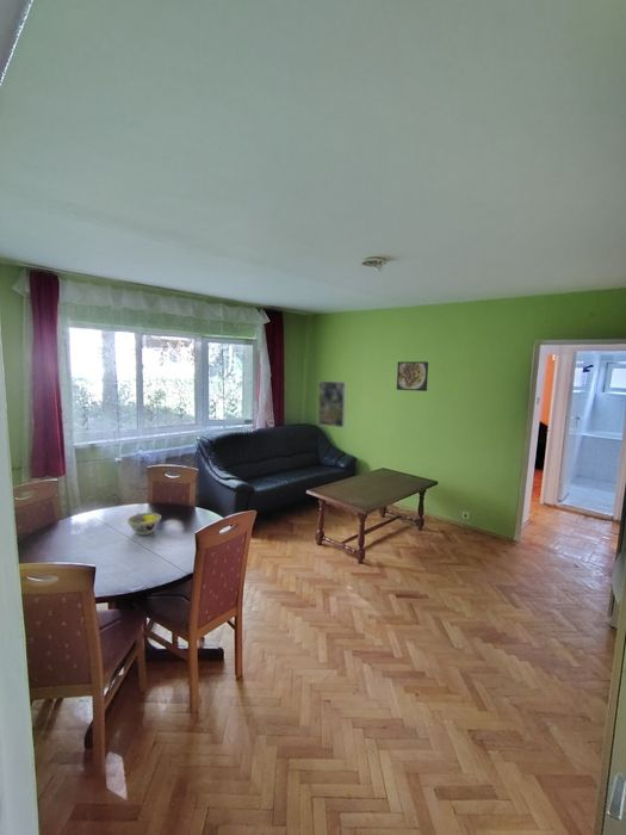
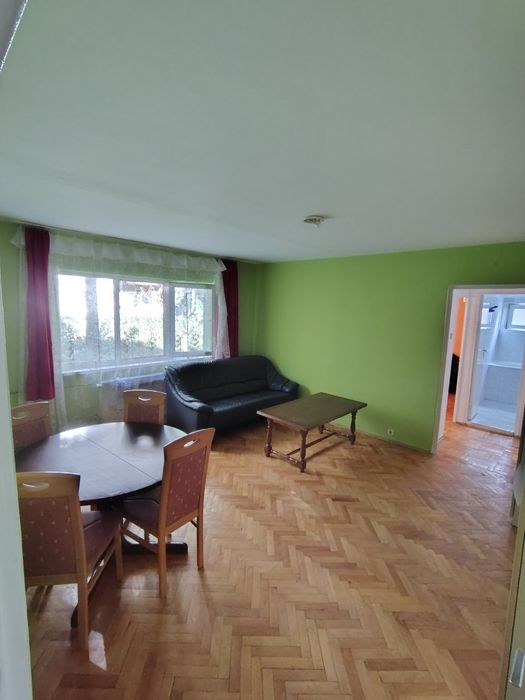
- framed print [317,379,347,428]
- bowl [126,512,162,537]
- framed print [396,360,429,392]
